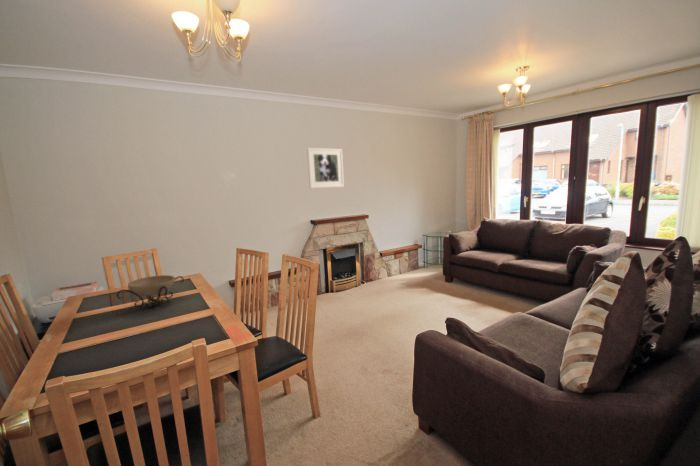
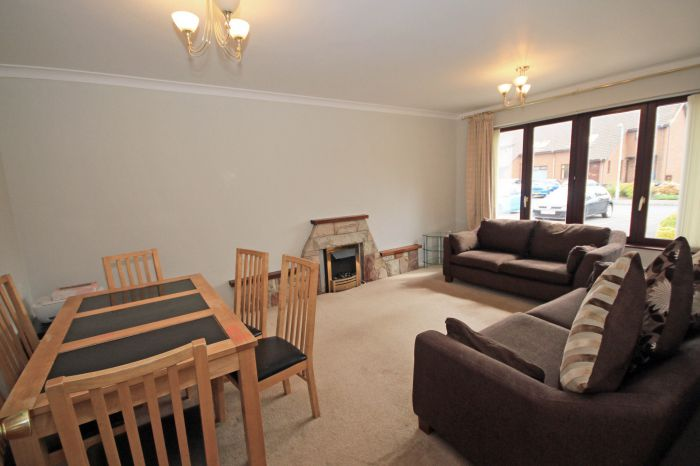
- decorative bowl [116,274,185,311]
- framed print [306,147,345,189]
